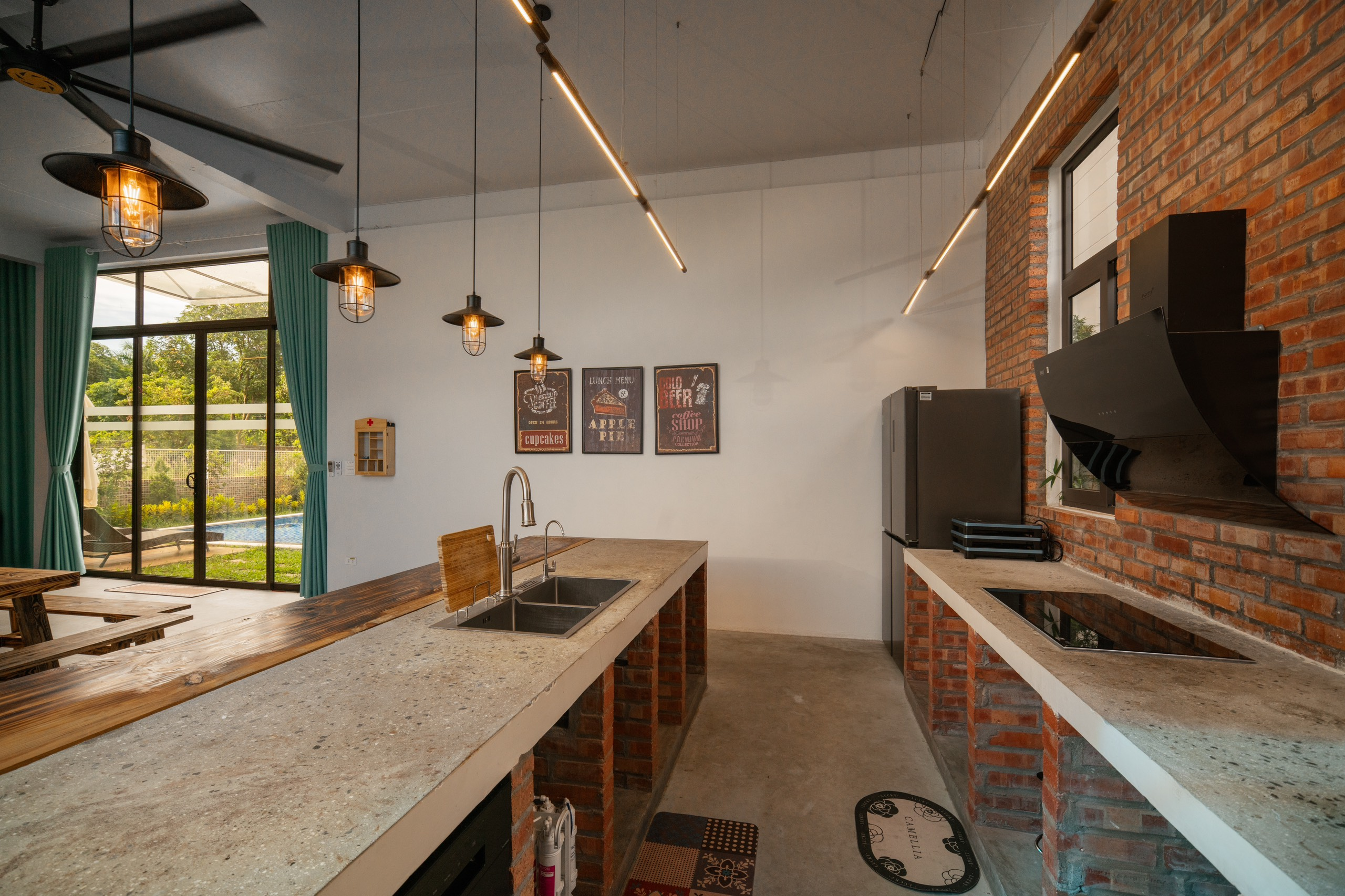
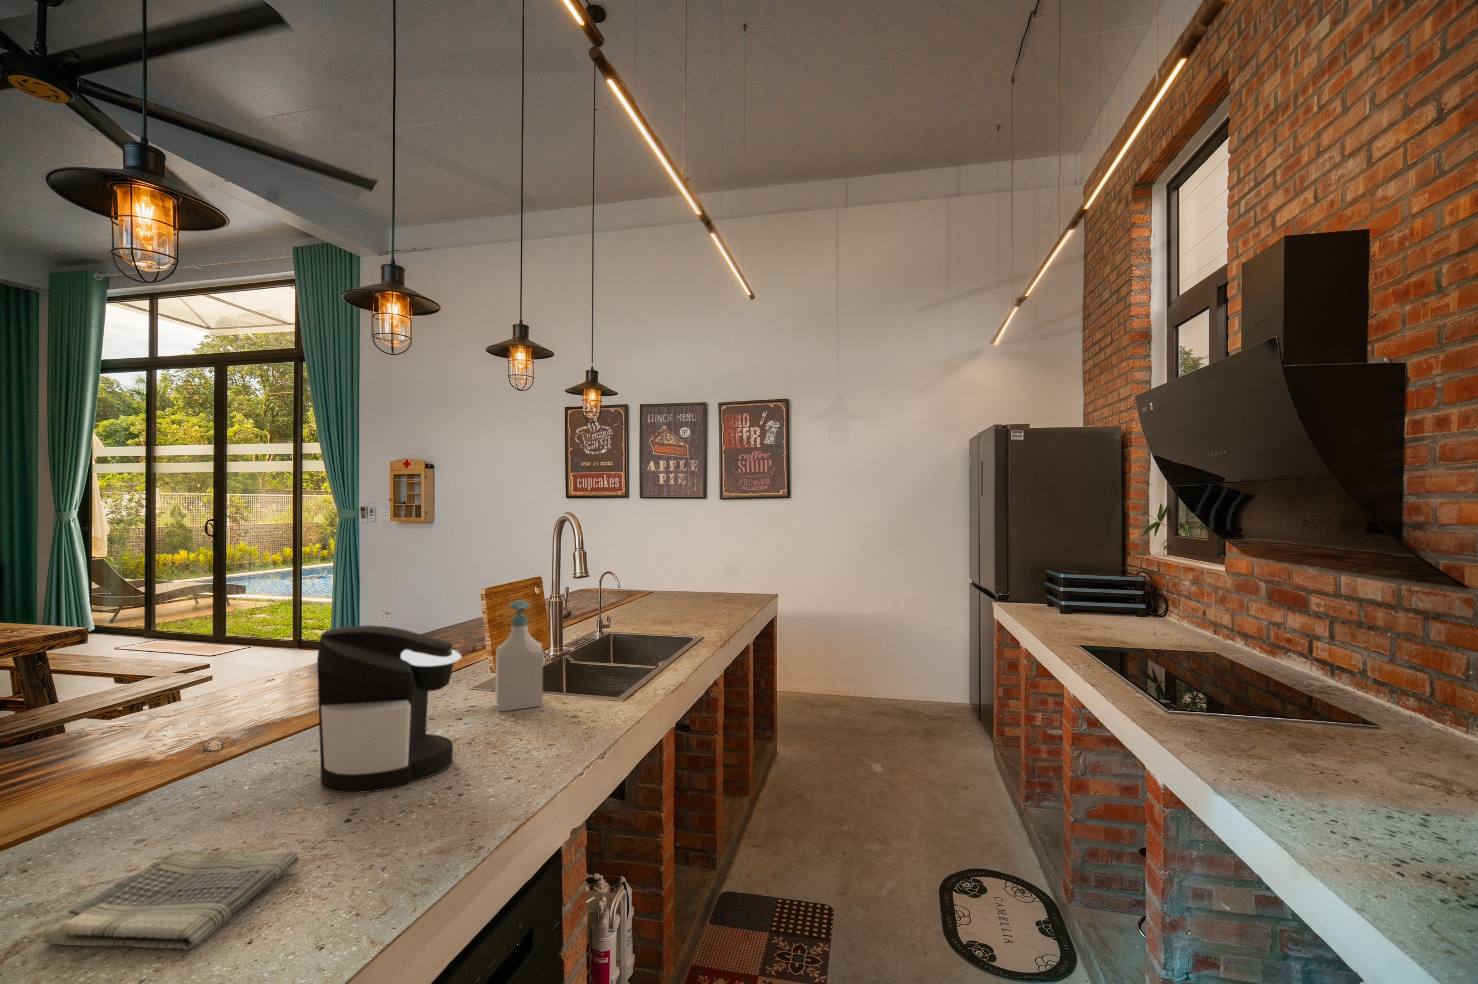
+ coffee maker [316,625,462,794]
+ dish towel [42,849,300,951]
+ soap bottle [494,600,543,713]
